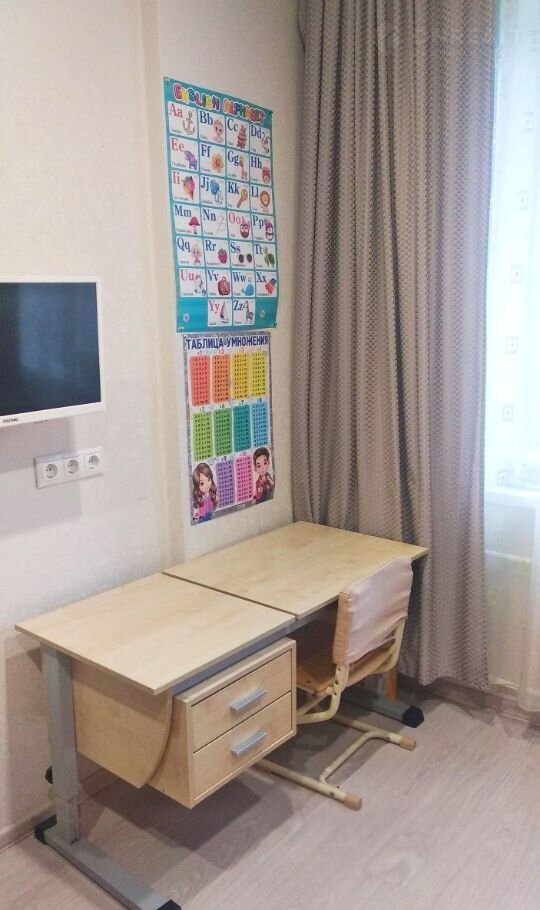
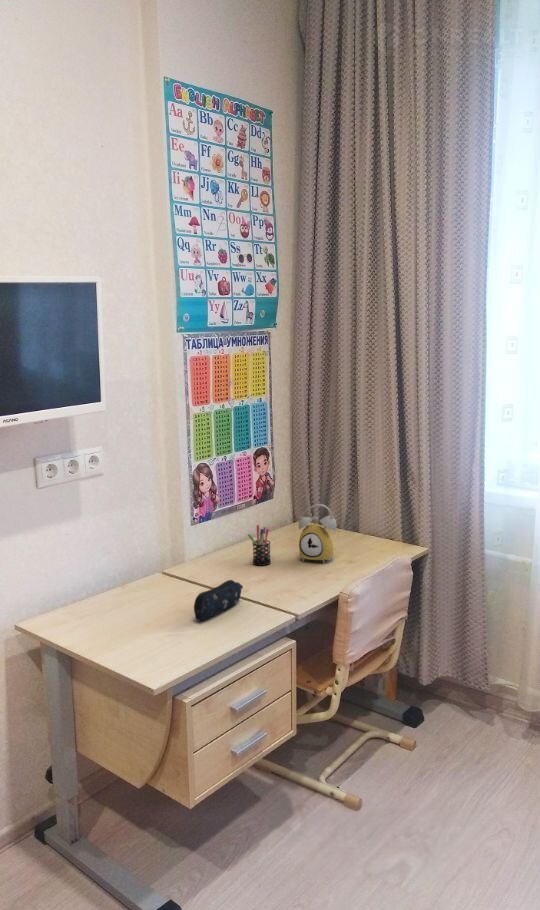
+ pen holder [247,524,272,567]
+ alarm clock [298,503,338,565]
+ pencil case [193,579,244,621]
